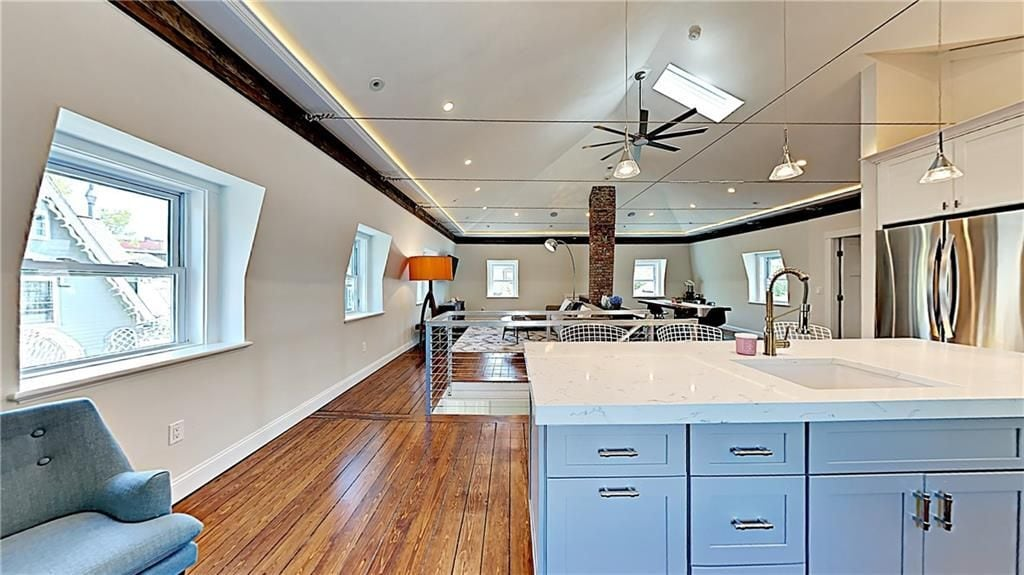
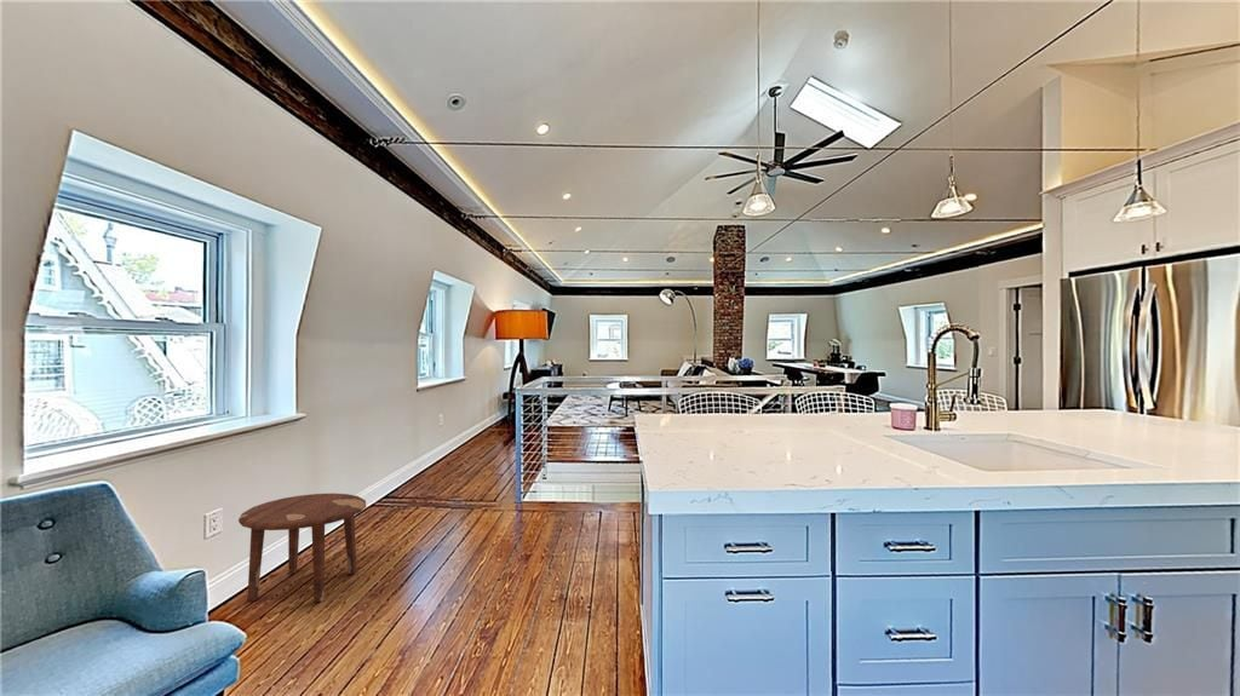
+ side table [237,493,367,603]
